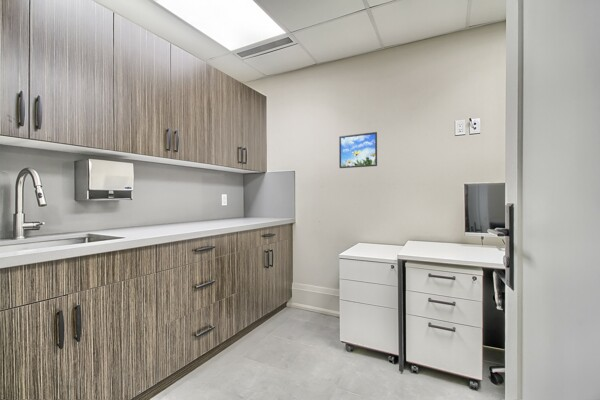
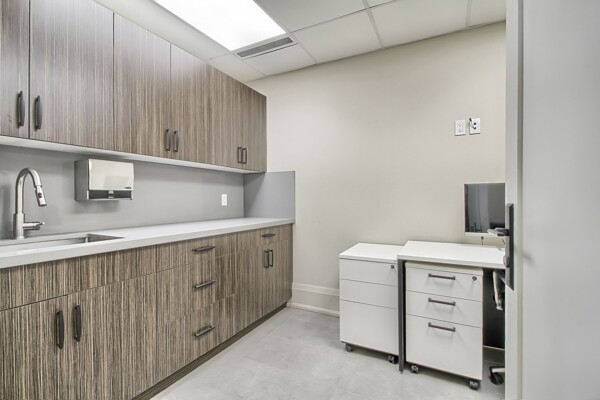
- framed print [338,131,378,169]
